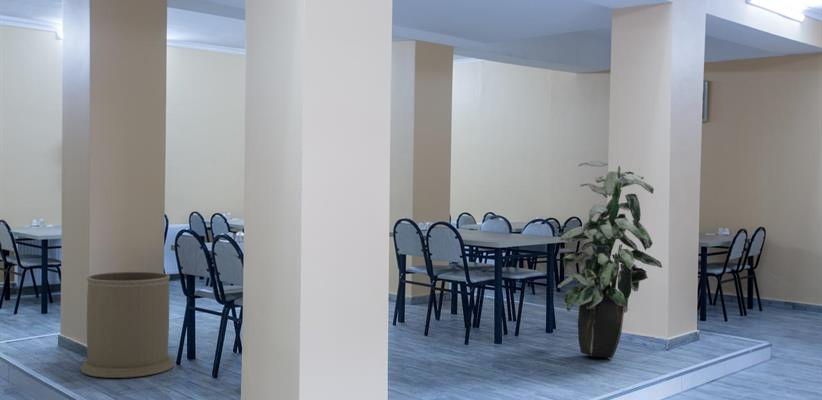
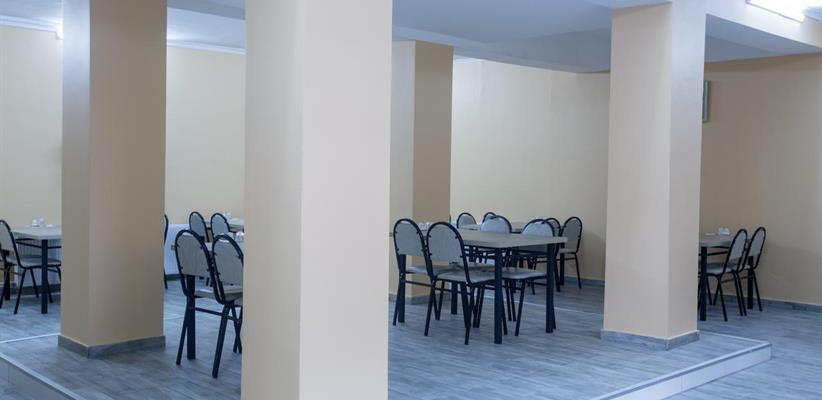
- indoor plant [556,160,663,359]
- trash can [80,271,175,379]
